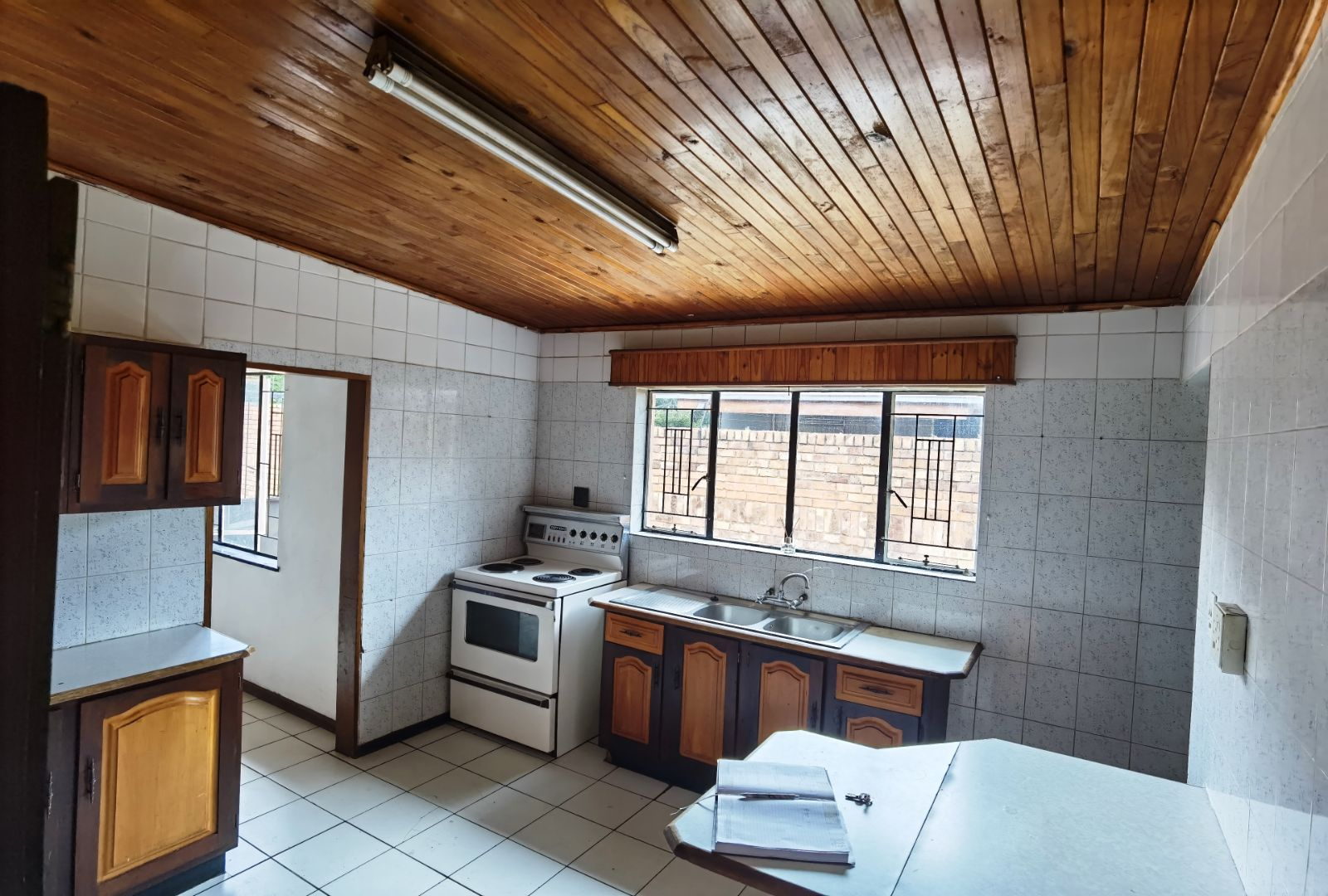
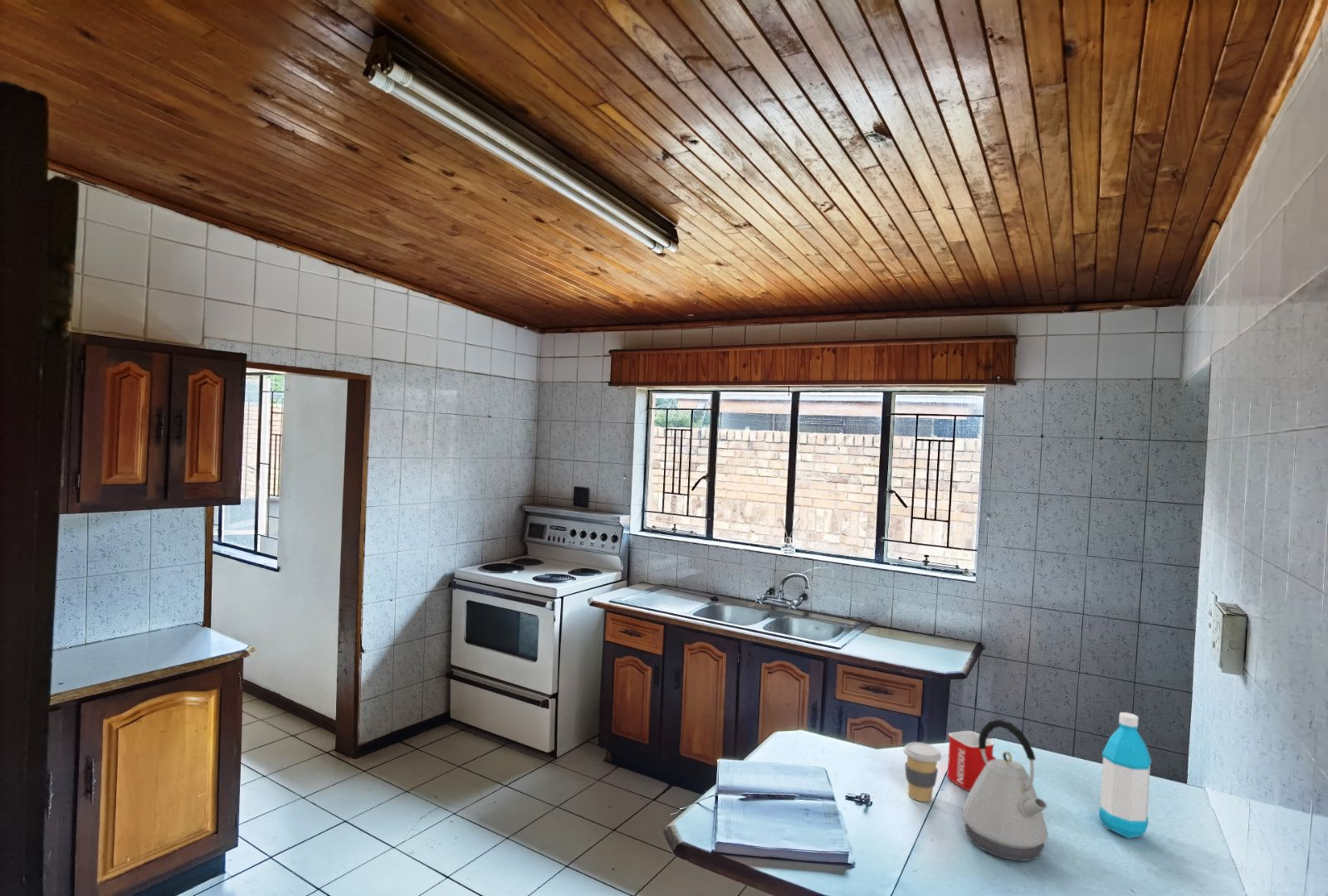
+ water bottle [1098,712,1153,839]
+ coffee cup [903,742,942,802]
+ kettle [961,718,1049,861]
+ mug [946,730,997,792]
